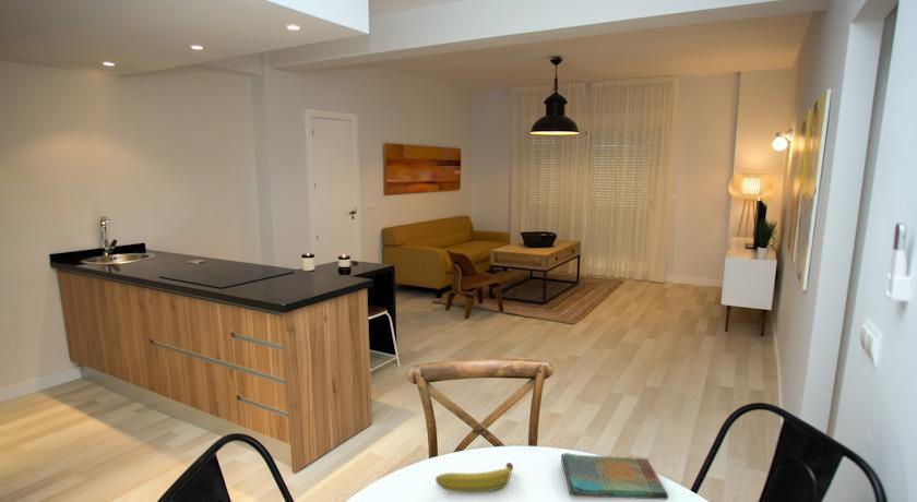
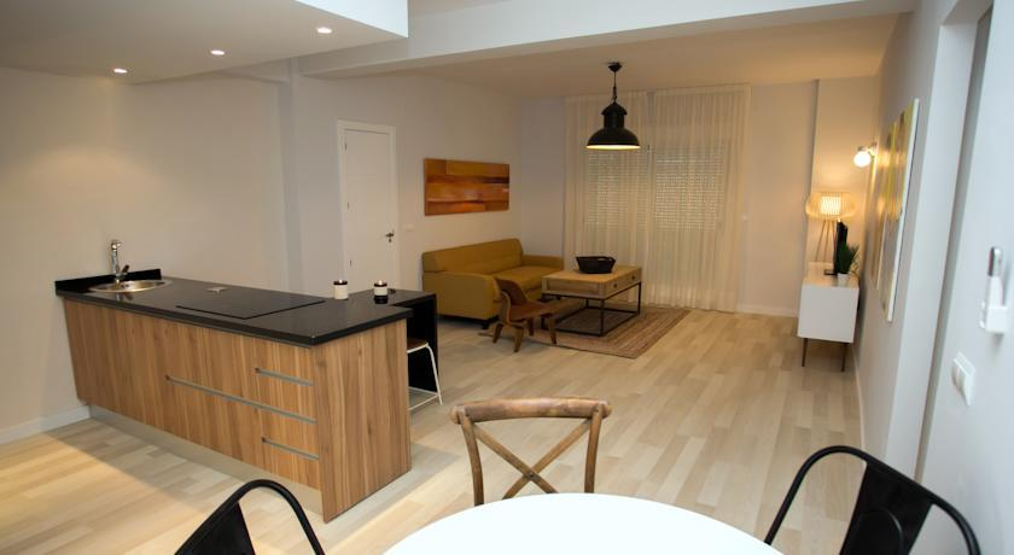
- fruit [434,462,514,493]
- dish towel [560,452,669,501]
